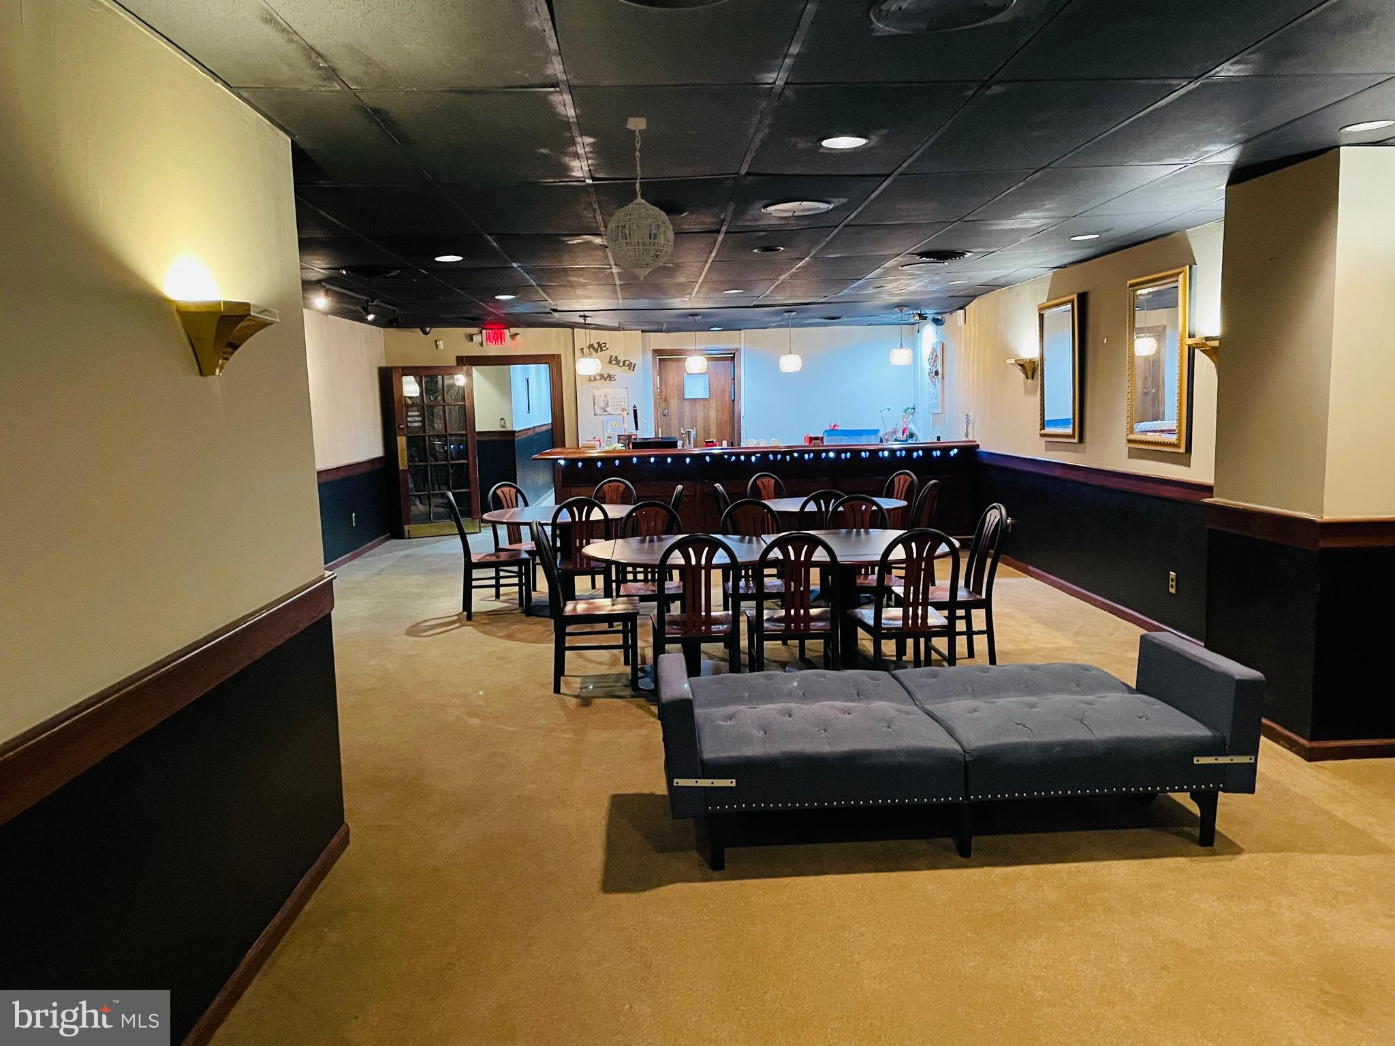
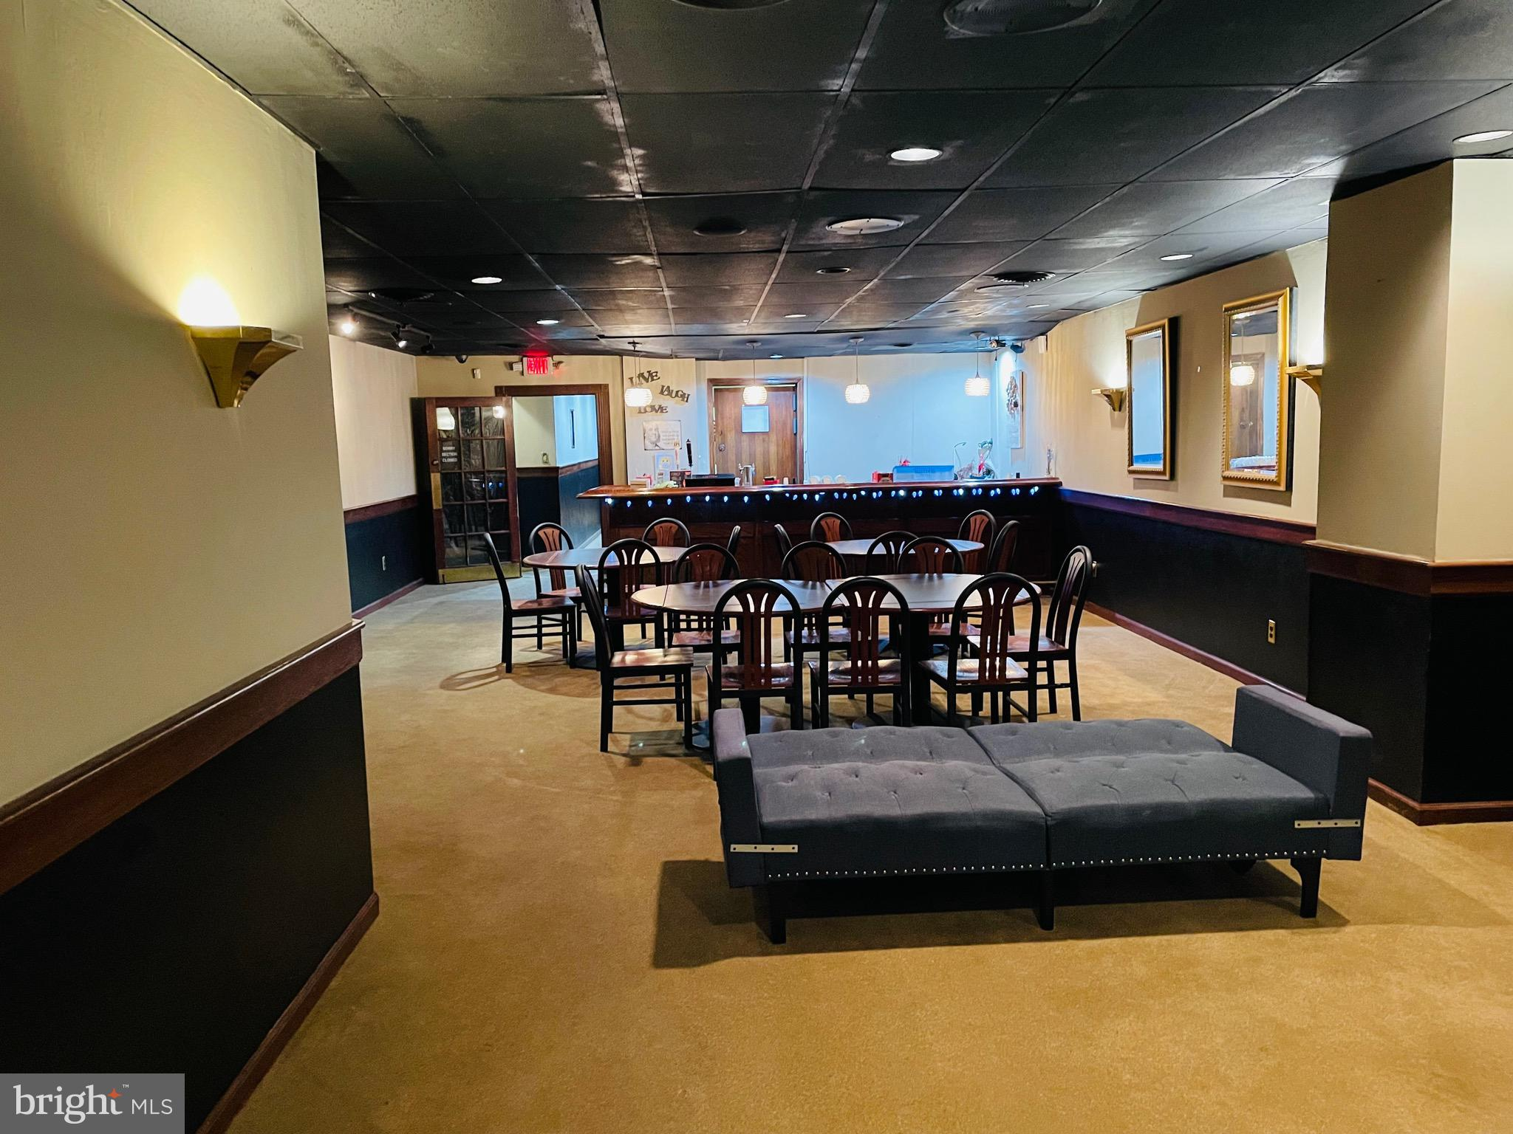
- pendant light [605,118,676,282]
